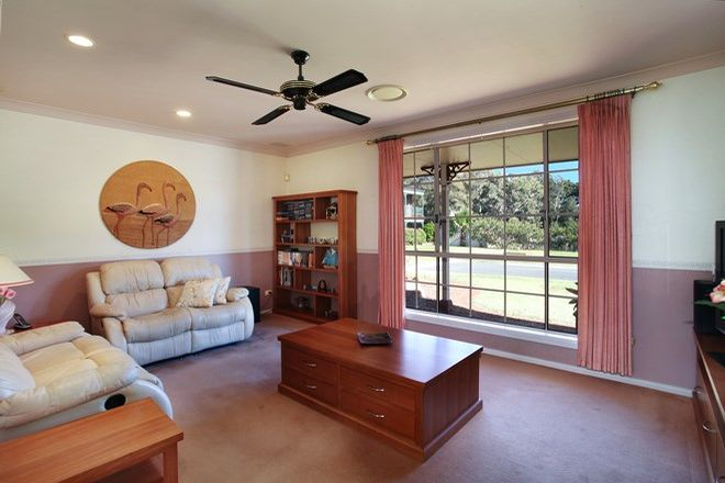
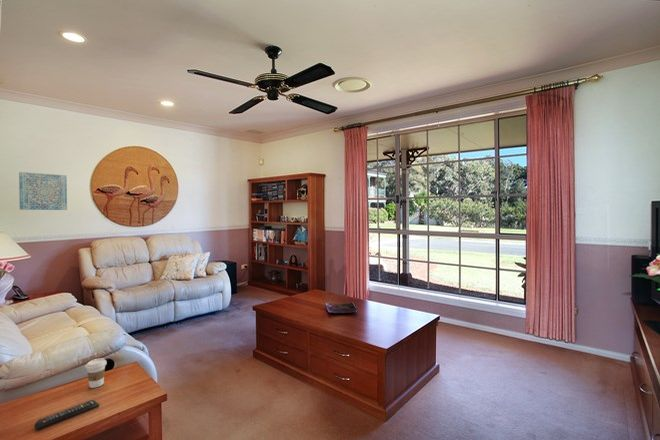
+ wall art [18,171,68,211]
+ remote control [33,399,100,431]
+ coffee cup [84,357,108,389]
